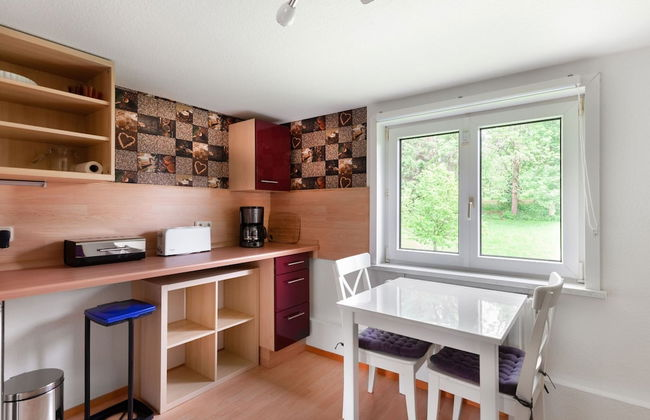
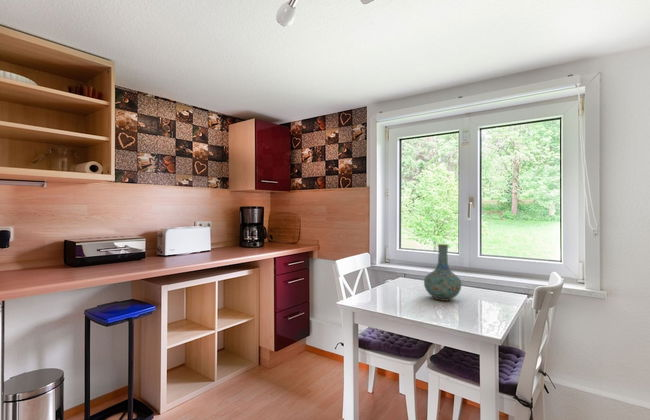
+ vase [423,243,463,302]
